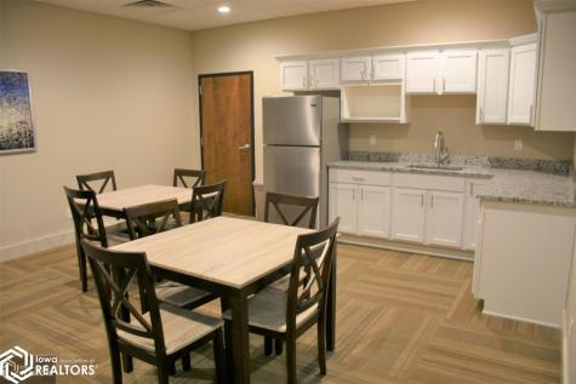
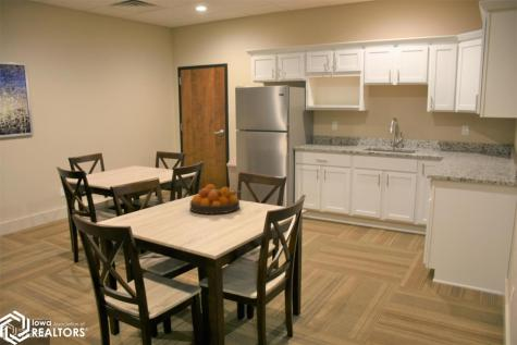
+ fruit bowl [188,183,242,215]
